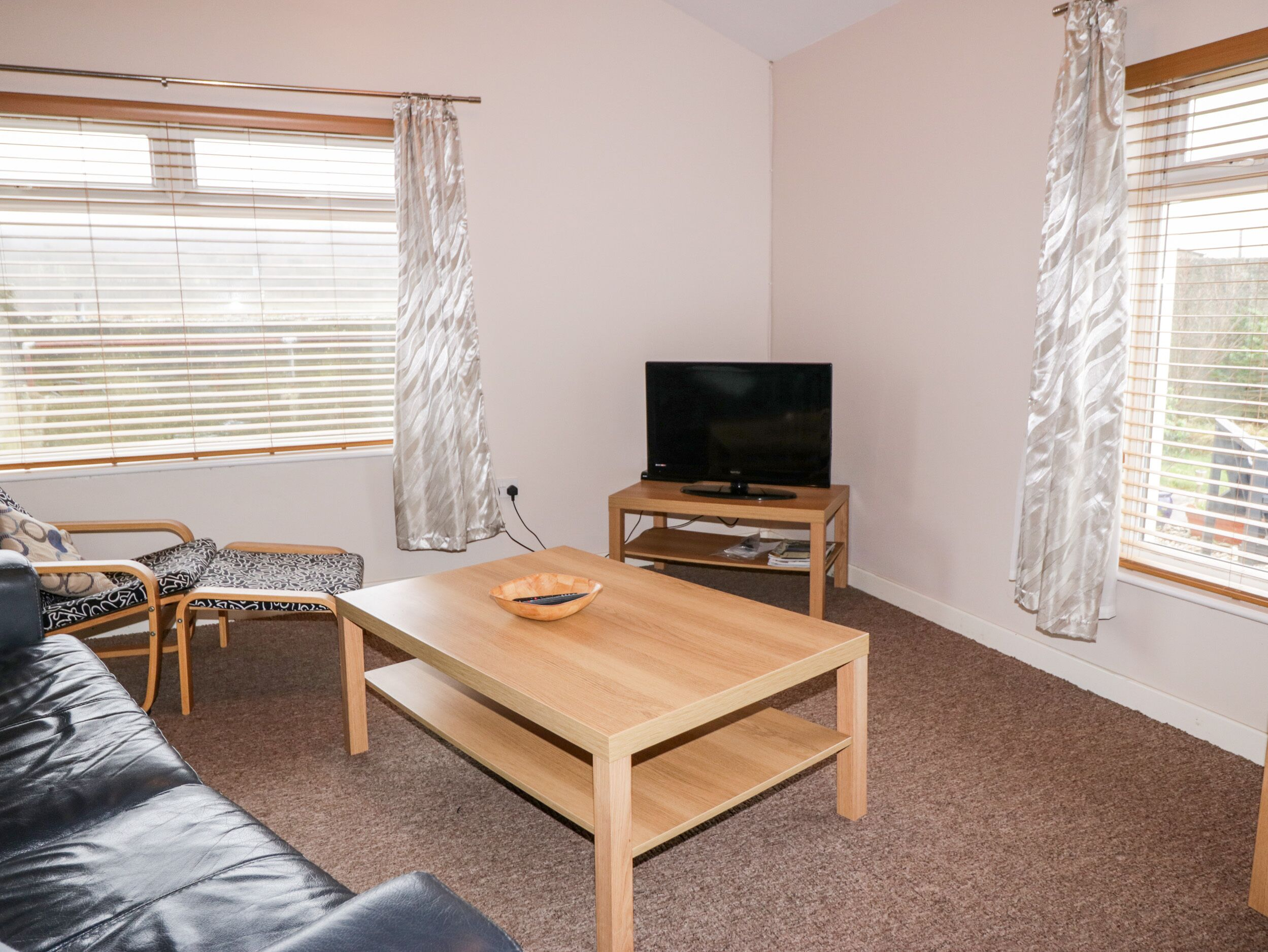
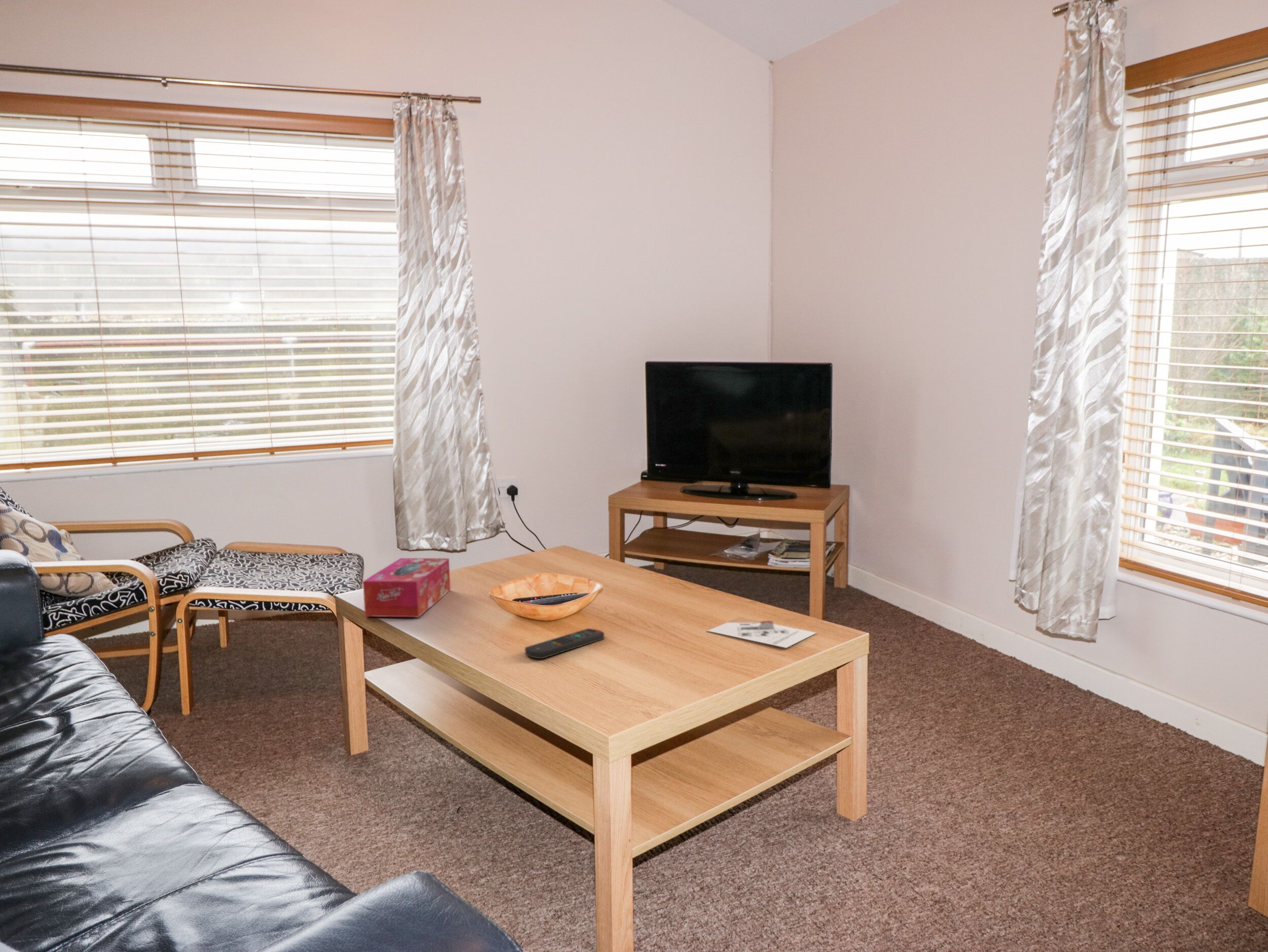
+ architectural model [706,620,817,648]
+ tissue box [362,557,451,618]
+ remote control [524,628,605,659]
